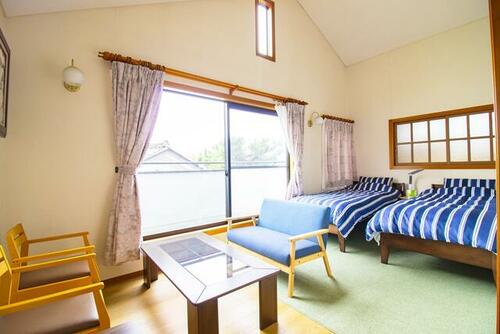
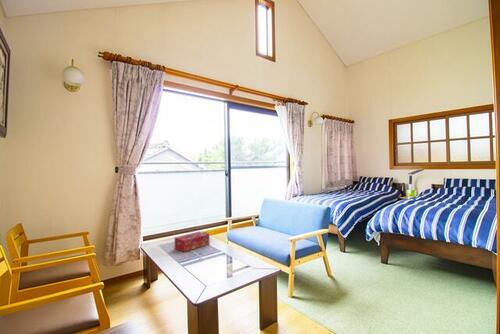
+ tissue box [174,230,210,253]
